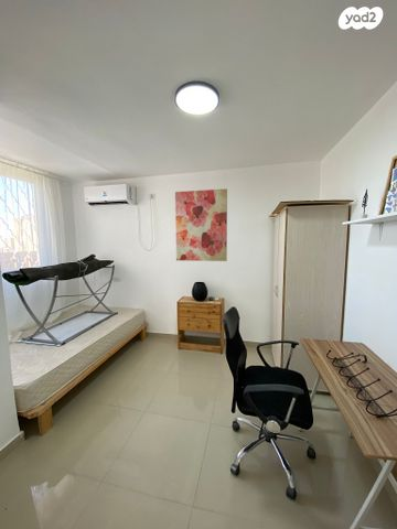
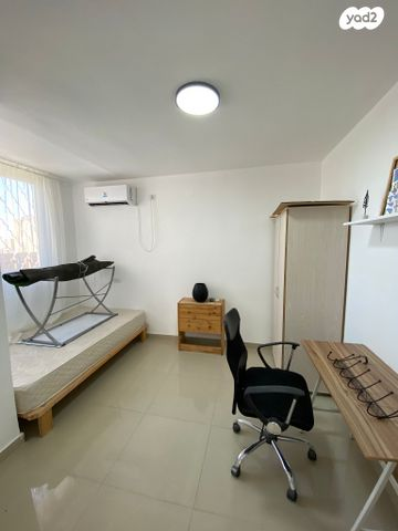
- wall art [174,187,228,262]
